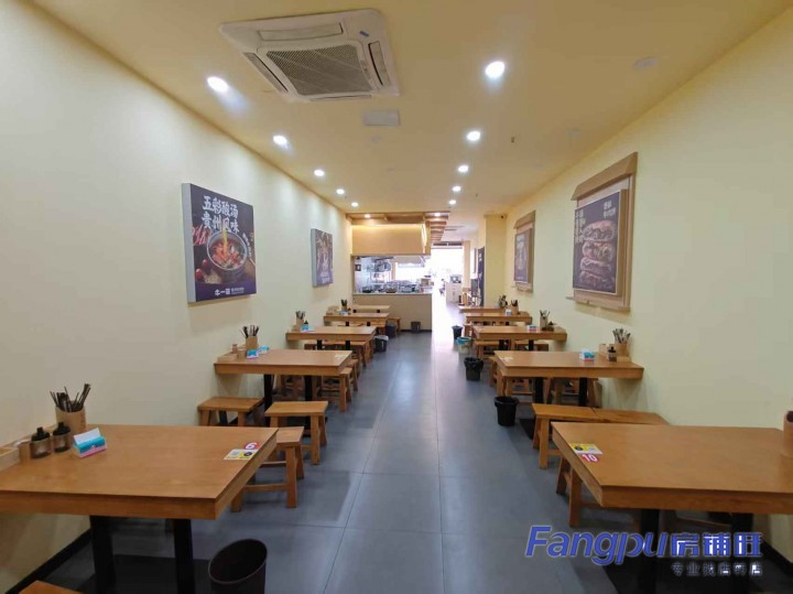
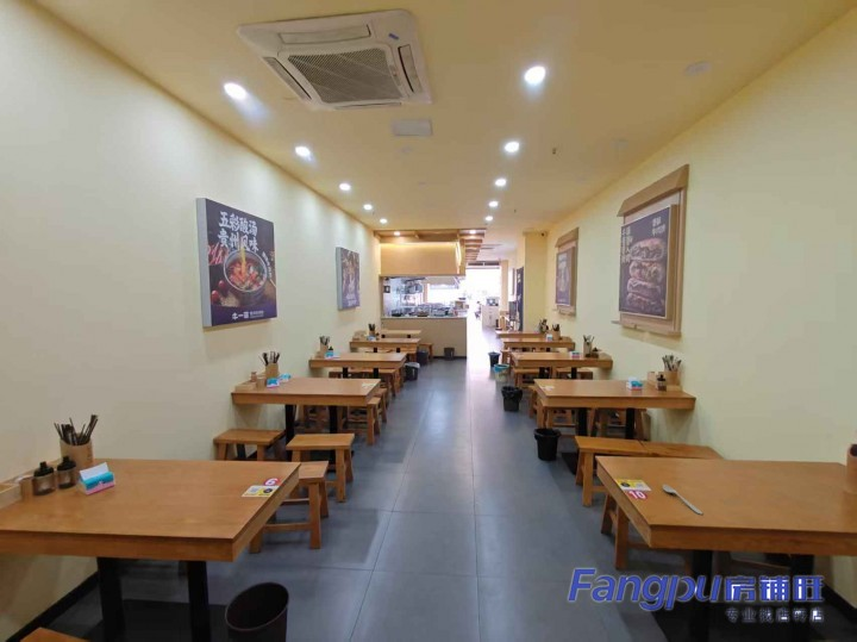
+ spoon [662,484,703,516]
